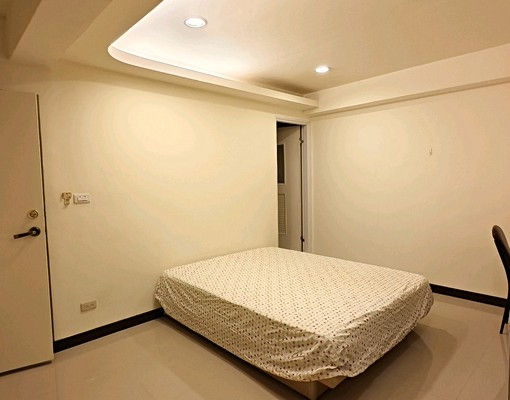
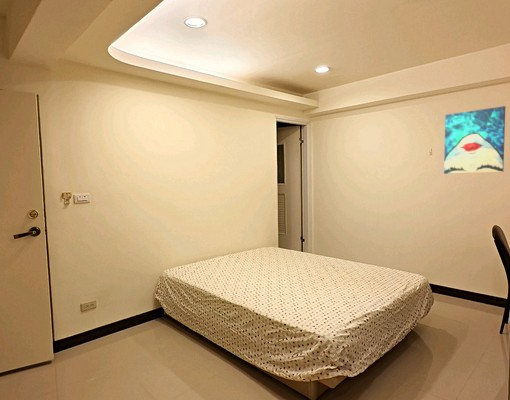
+ wall art [443,105,506,175]
